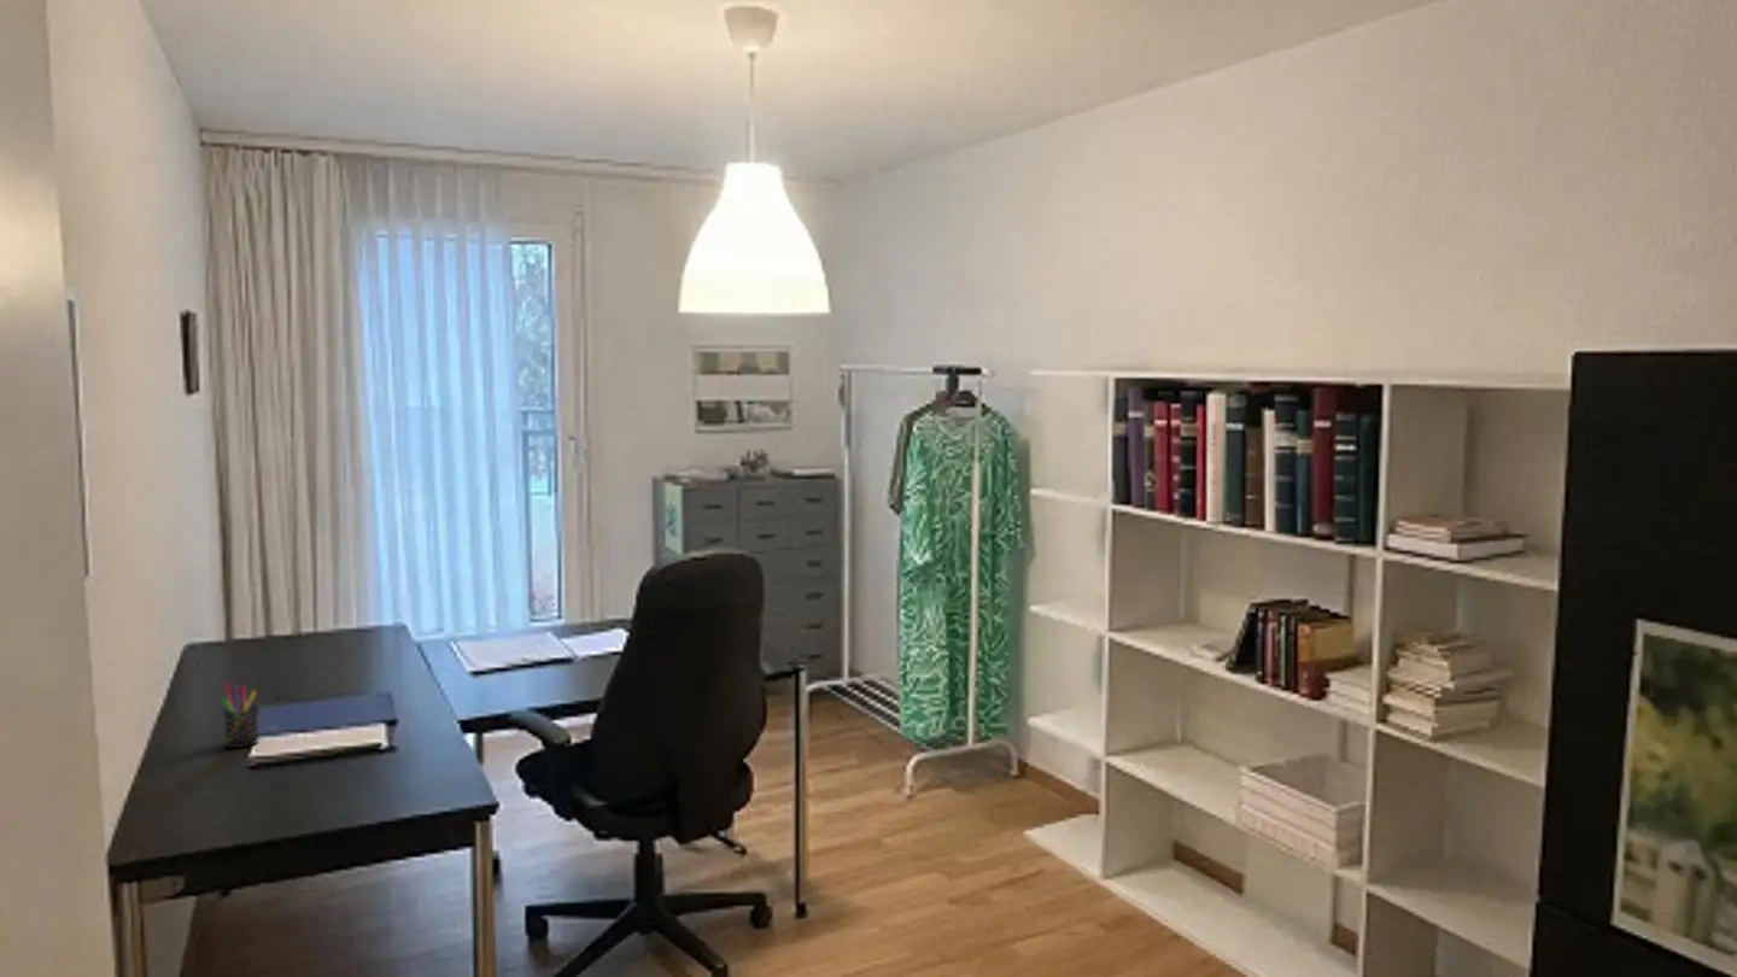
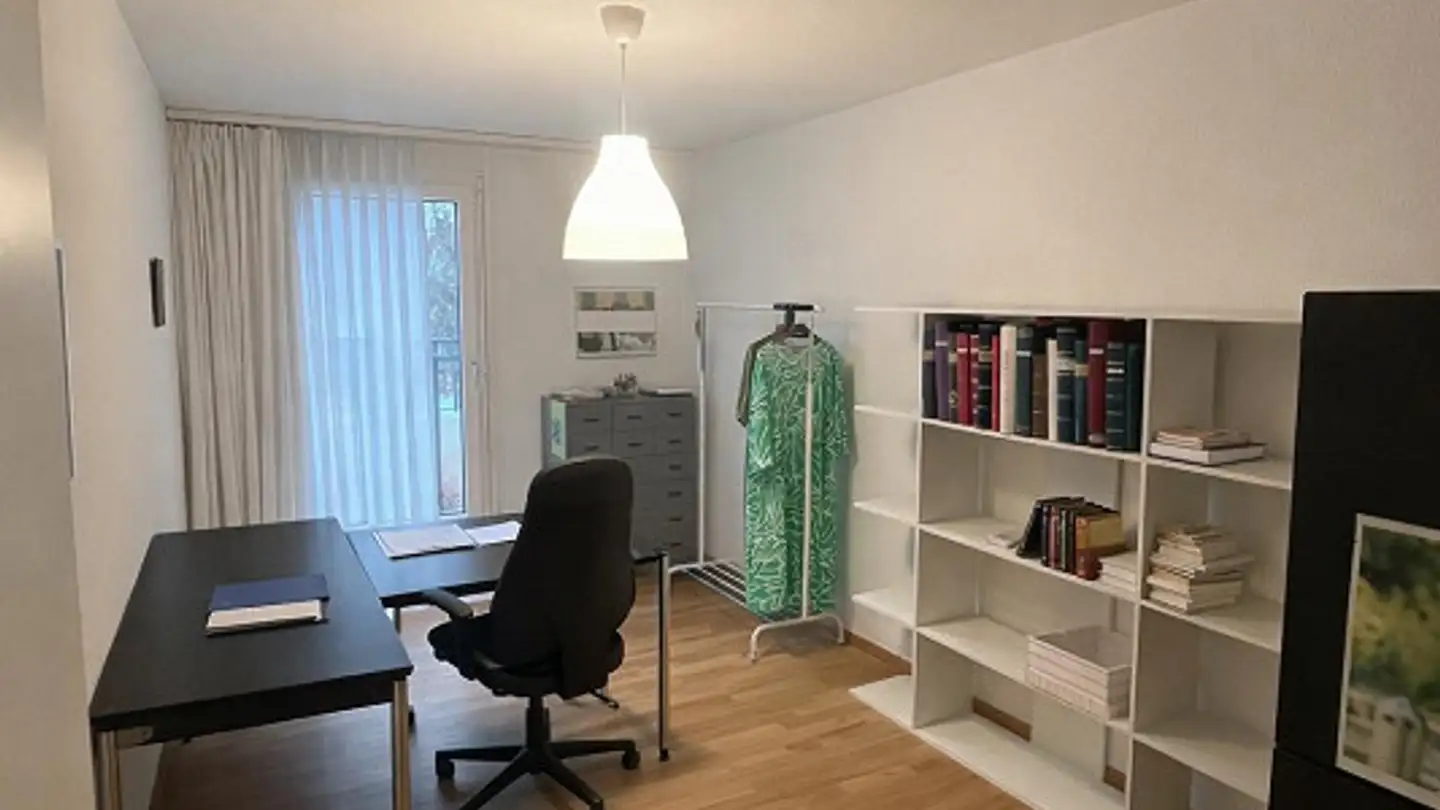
- pen holder [220,681,261,749]
